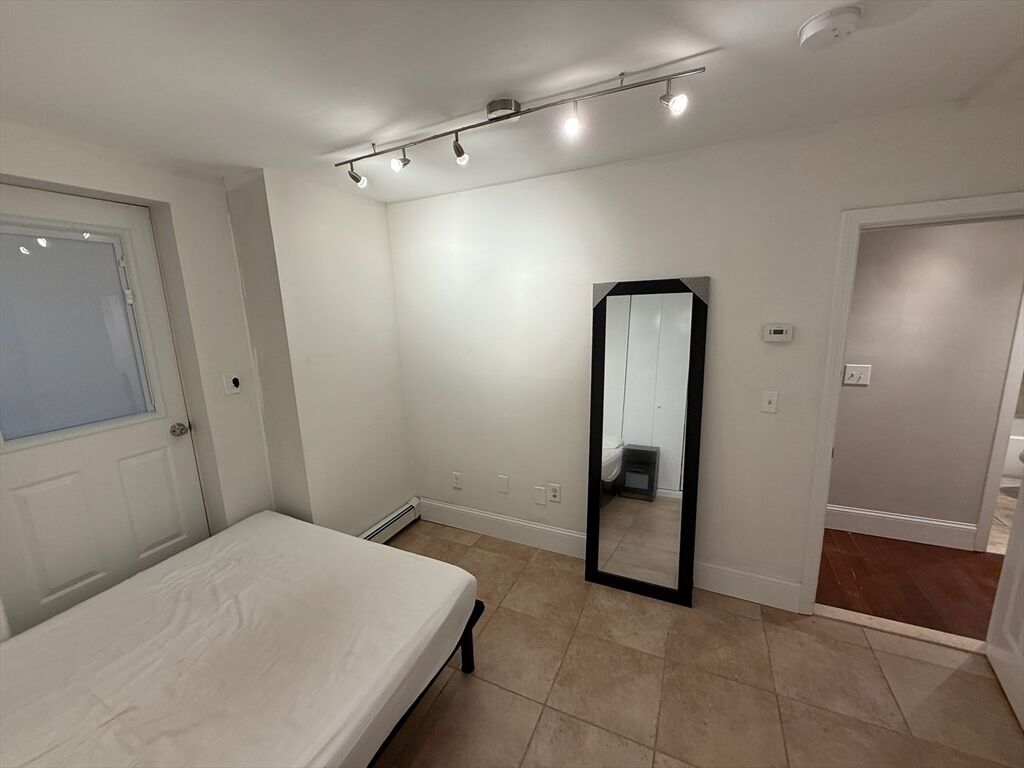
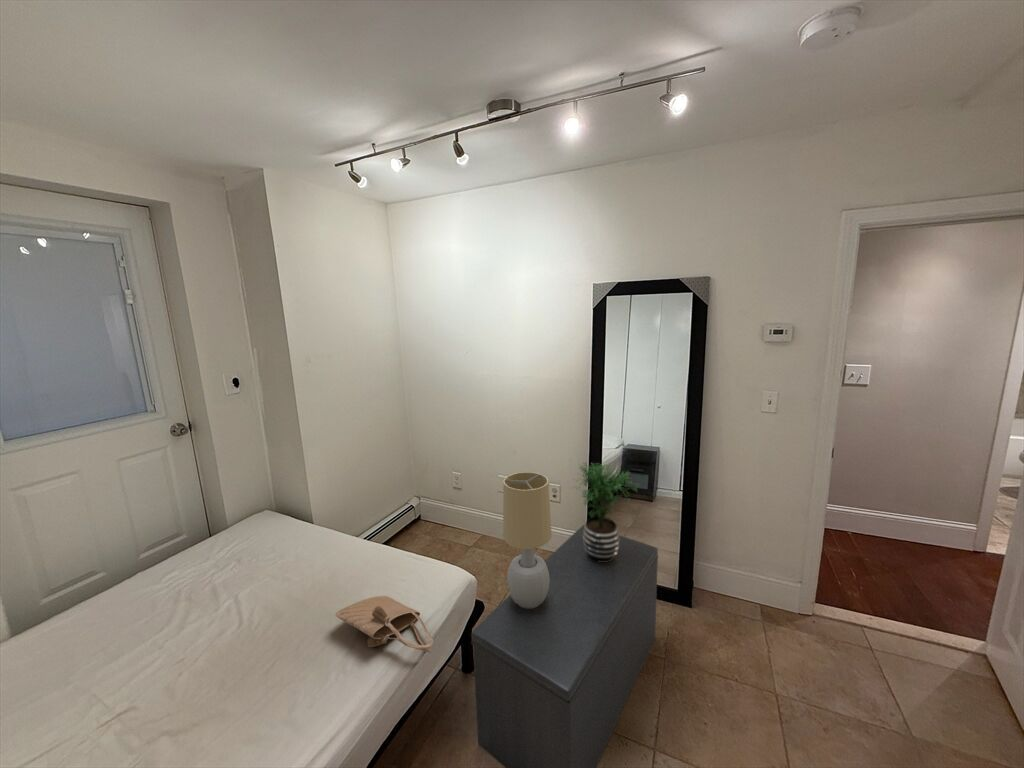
+ bench [470,524,659,768]
+ potted plant [569,460,640,562]
+ tote bag [334,595,434,654]
+ table lamp [502,471,552,608]
